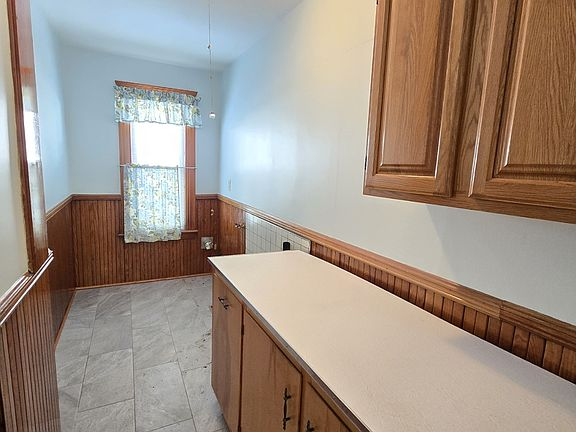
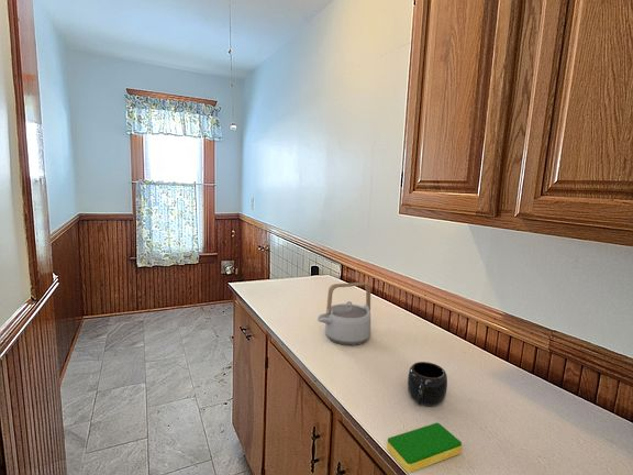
+ mug [407,361,448,408]
+ teapot [316,281,371,346]
+ dish sponge [386,422,463,474]
